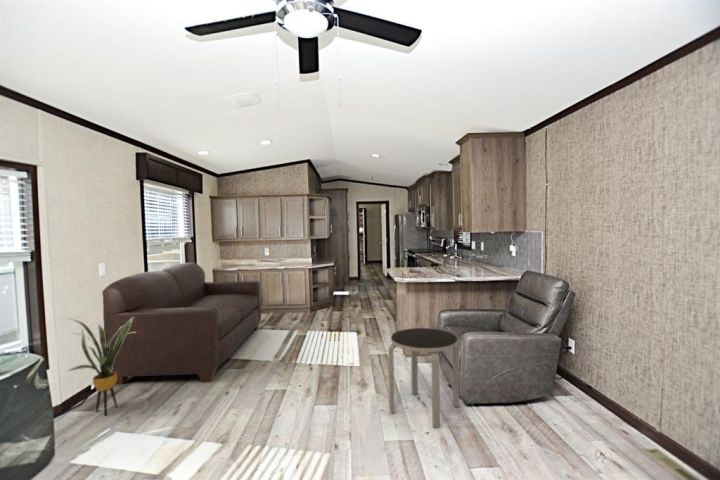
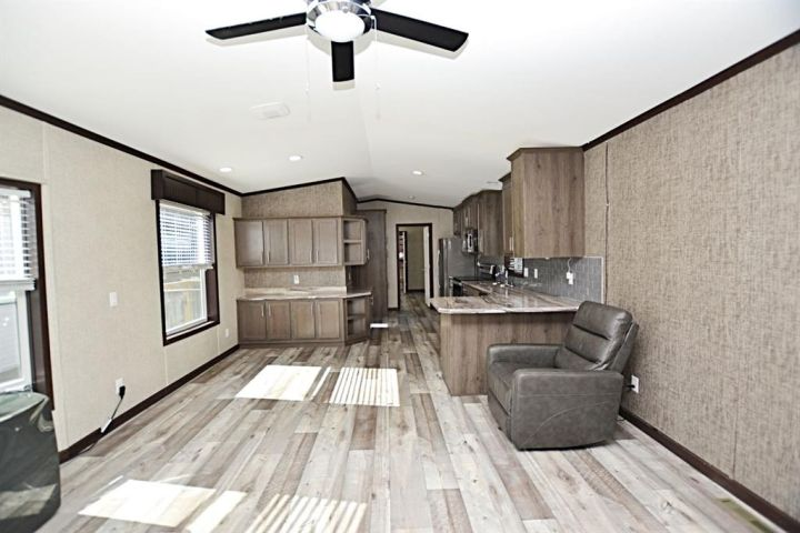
- sofa [101,261,262,386]
- house plant [64,317,136,417]
- side table [387,327,460,429]
